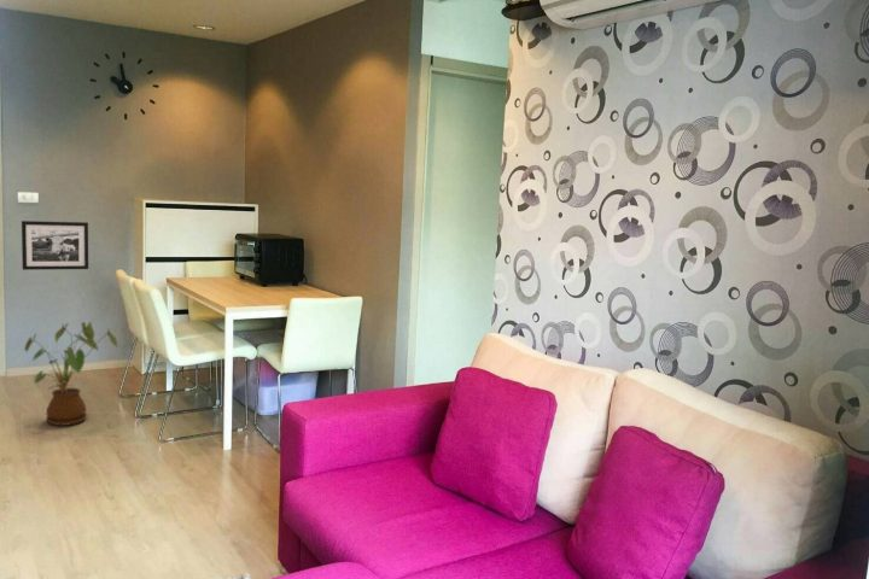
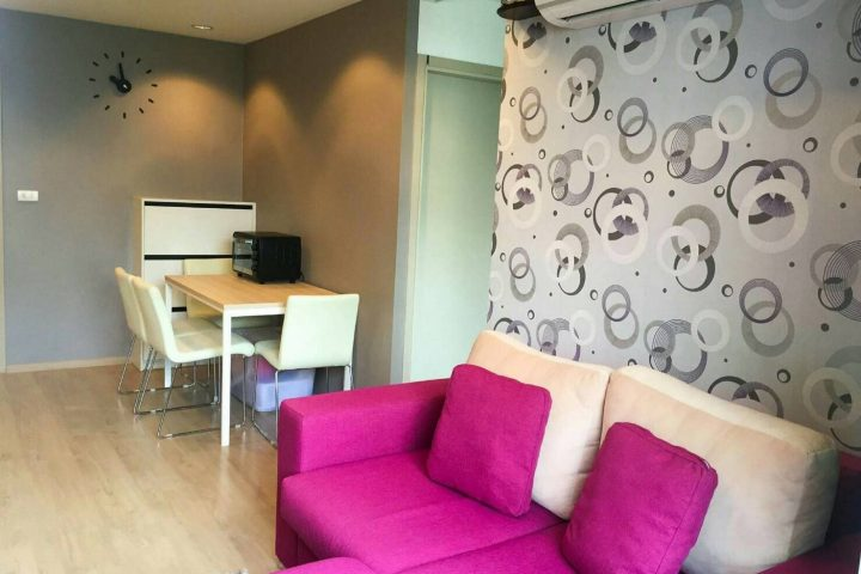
- picture frame [21,220,89,271]
- house plant [23,321,118,427]
